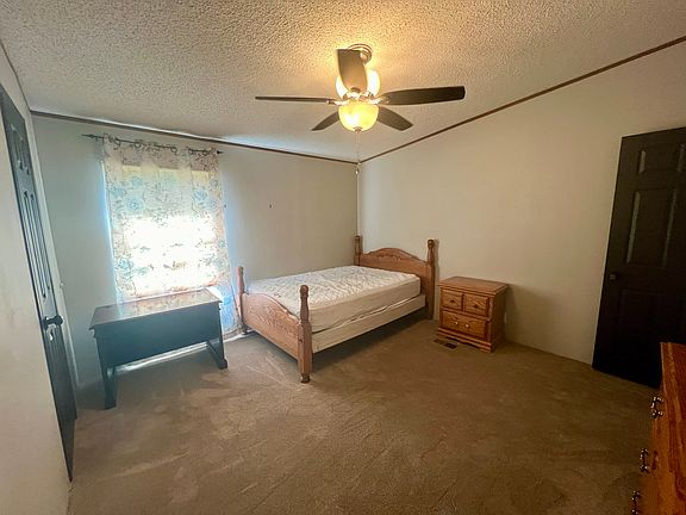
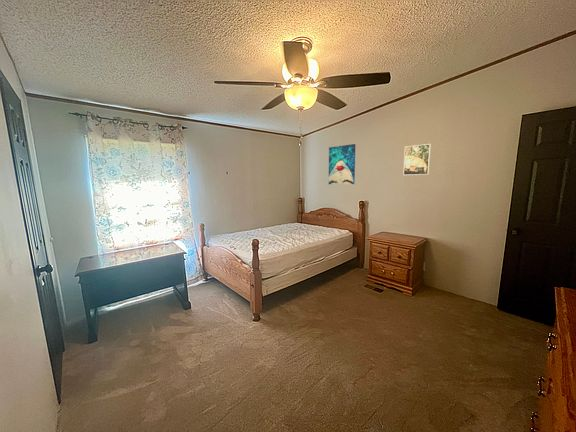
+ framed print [402,143,432,176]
+ wall art [328,143,356,185]
